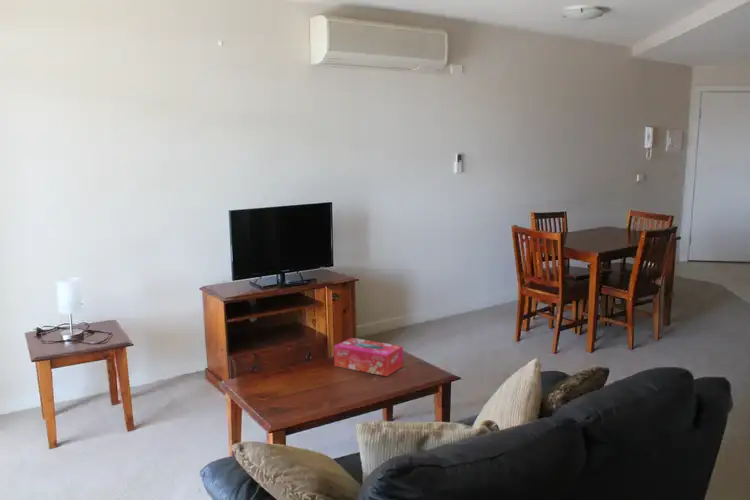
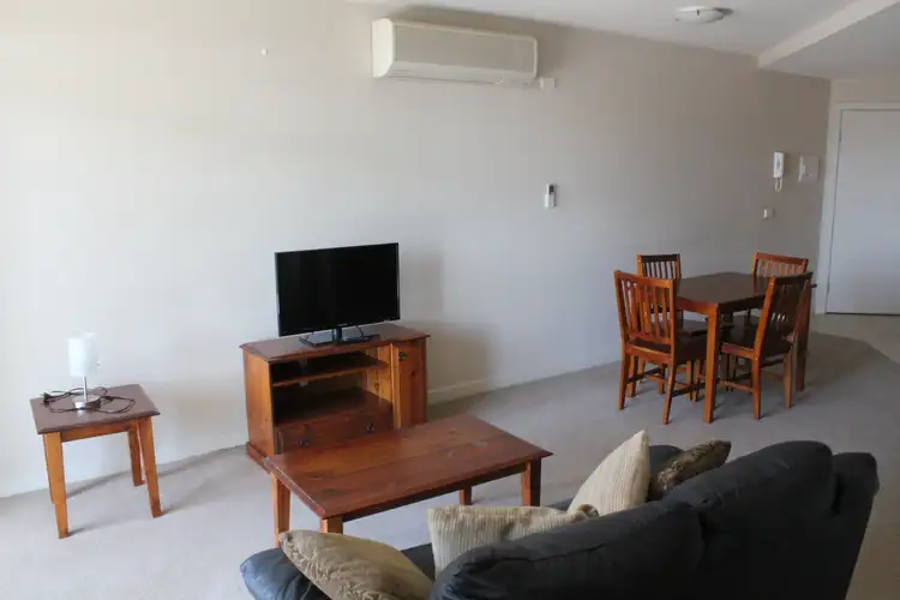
- tissue box [333,337,404,377]
